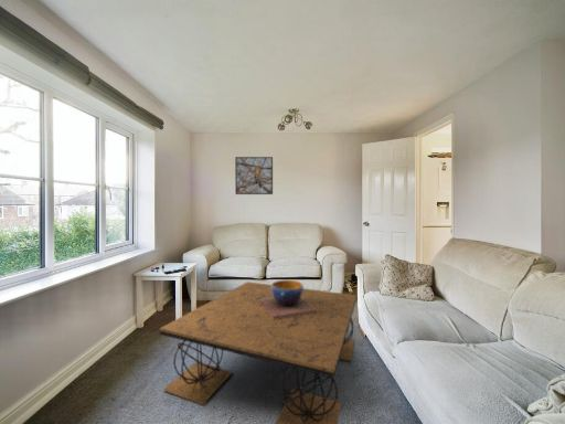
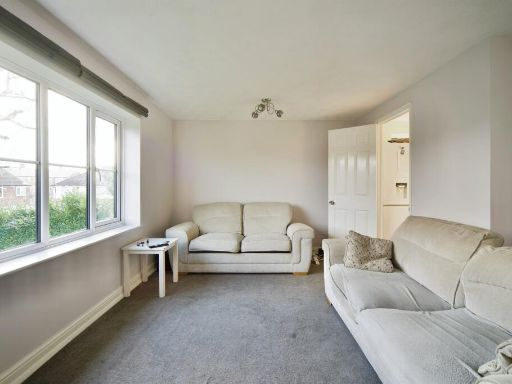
- decorative bowl [260,279,318,319]
- coffee table [159,280,358,424]
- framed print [234,156,274,195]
